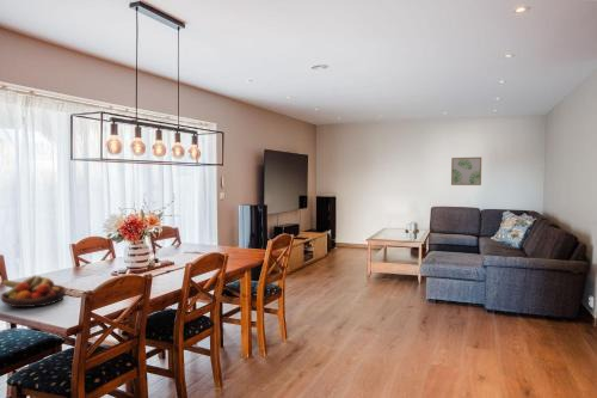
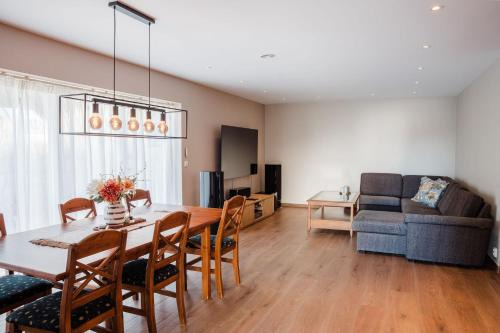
- fruit bowl [0,275,68,308]
- wall art [450,157,482,186]
